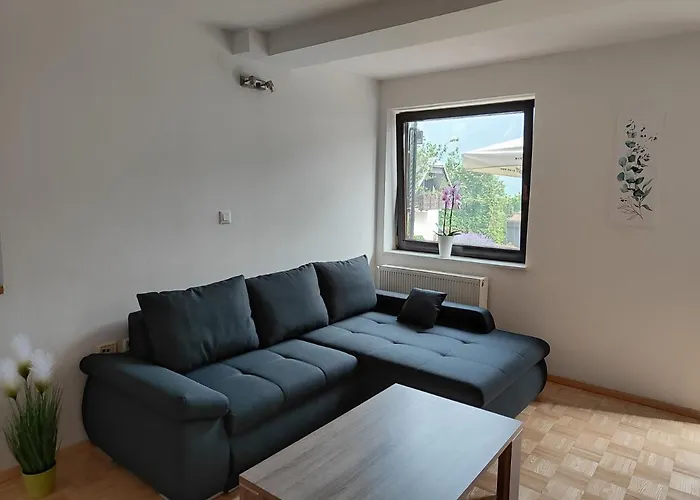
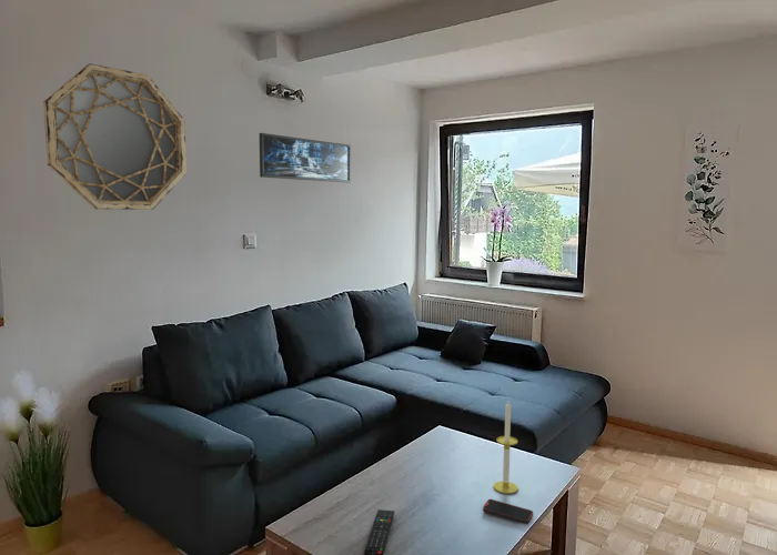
+ smartphone [482,498,534,525]
+ home mirror [42,62,188,211]
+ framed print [258,132,352,183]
+ remote control [363,508,395,555]
+ candle [493,400,519,495]
